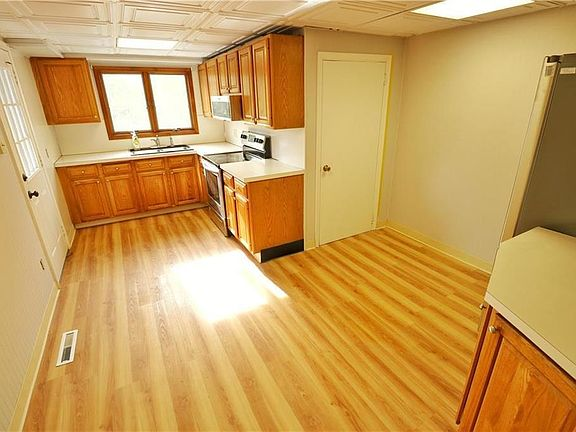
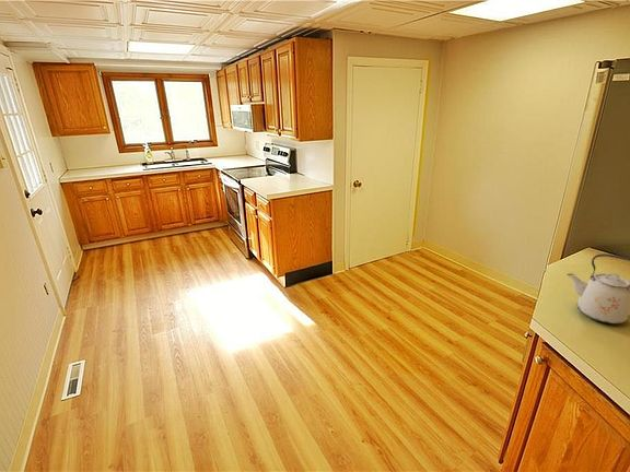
+ kettle [565,252,630,324]
